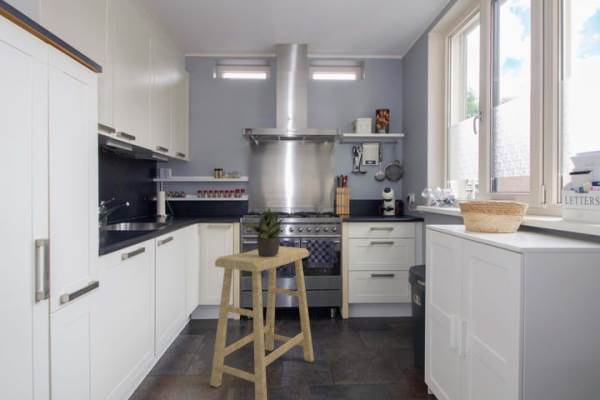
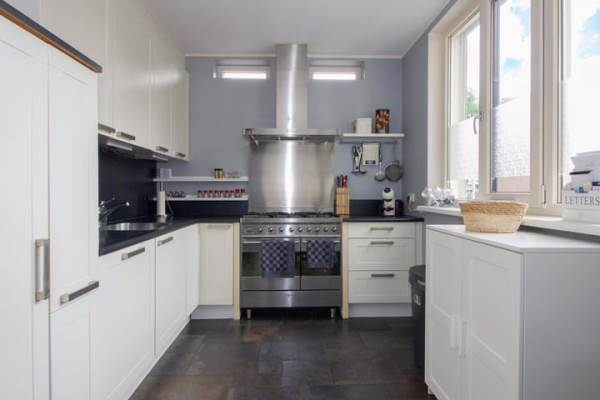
- stool [209,245,315,400]
- potted plant [242,207,286,256]
